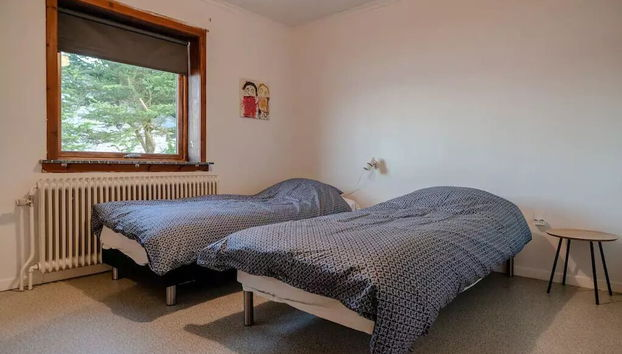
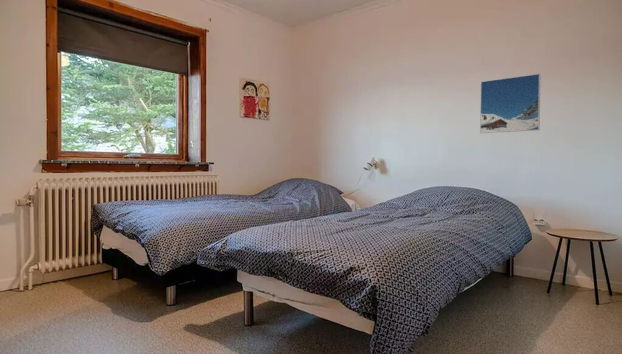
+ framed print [479,73,541,134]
